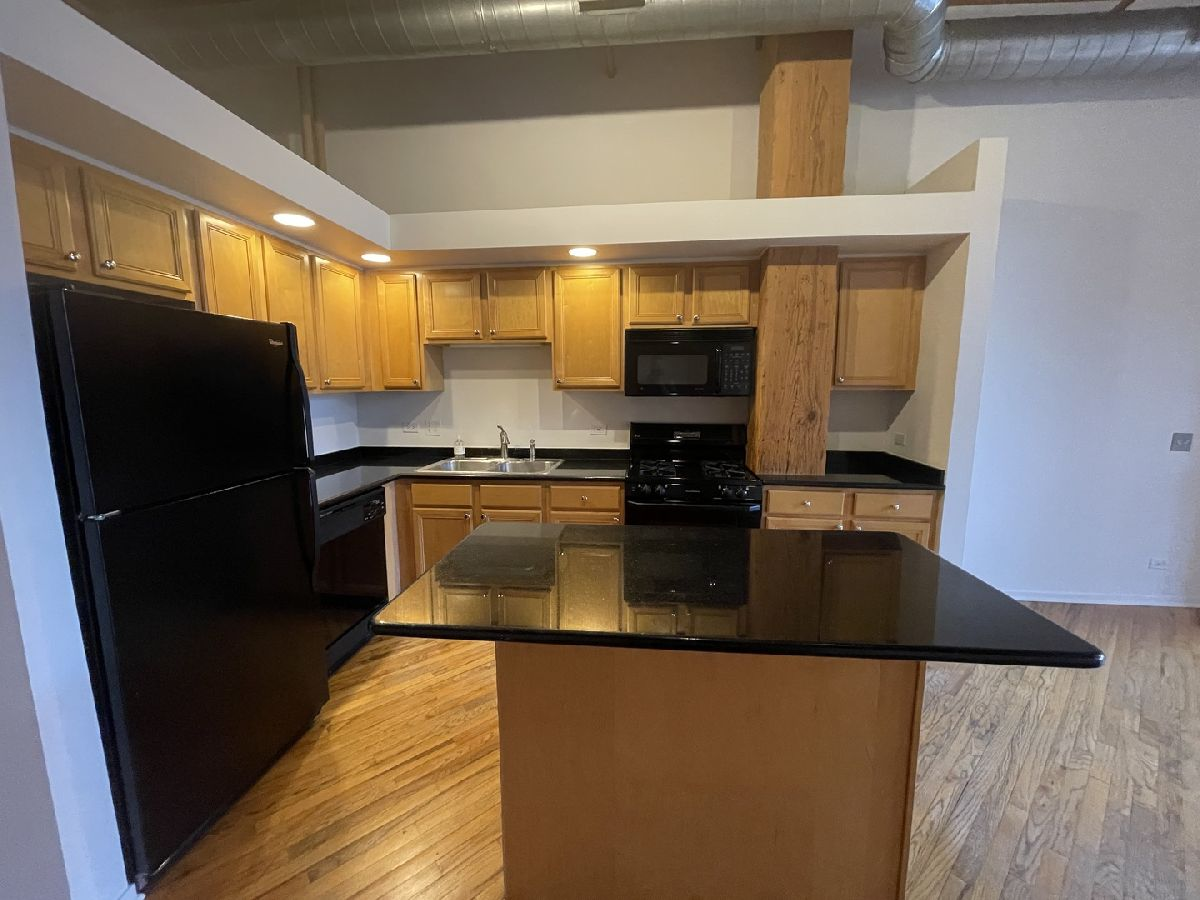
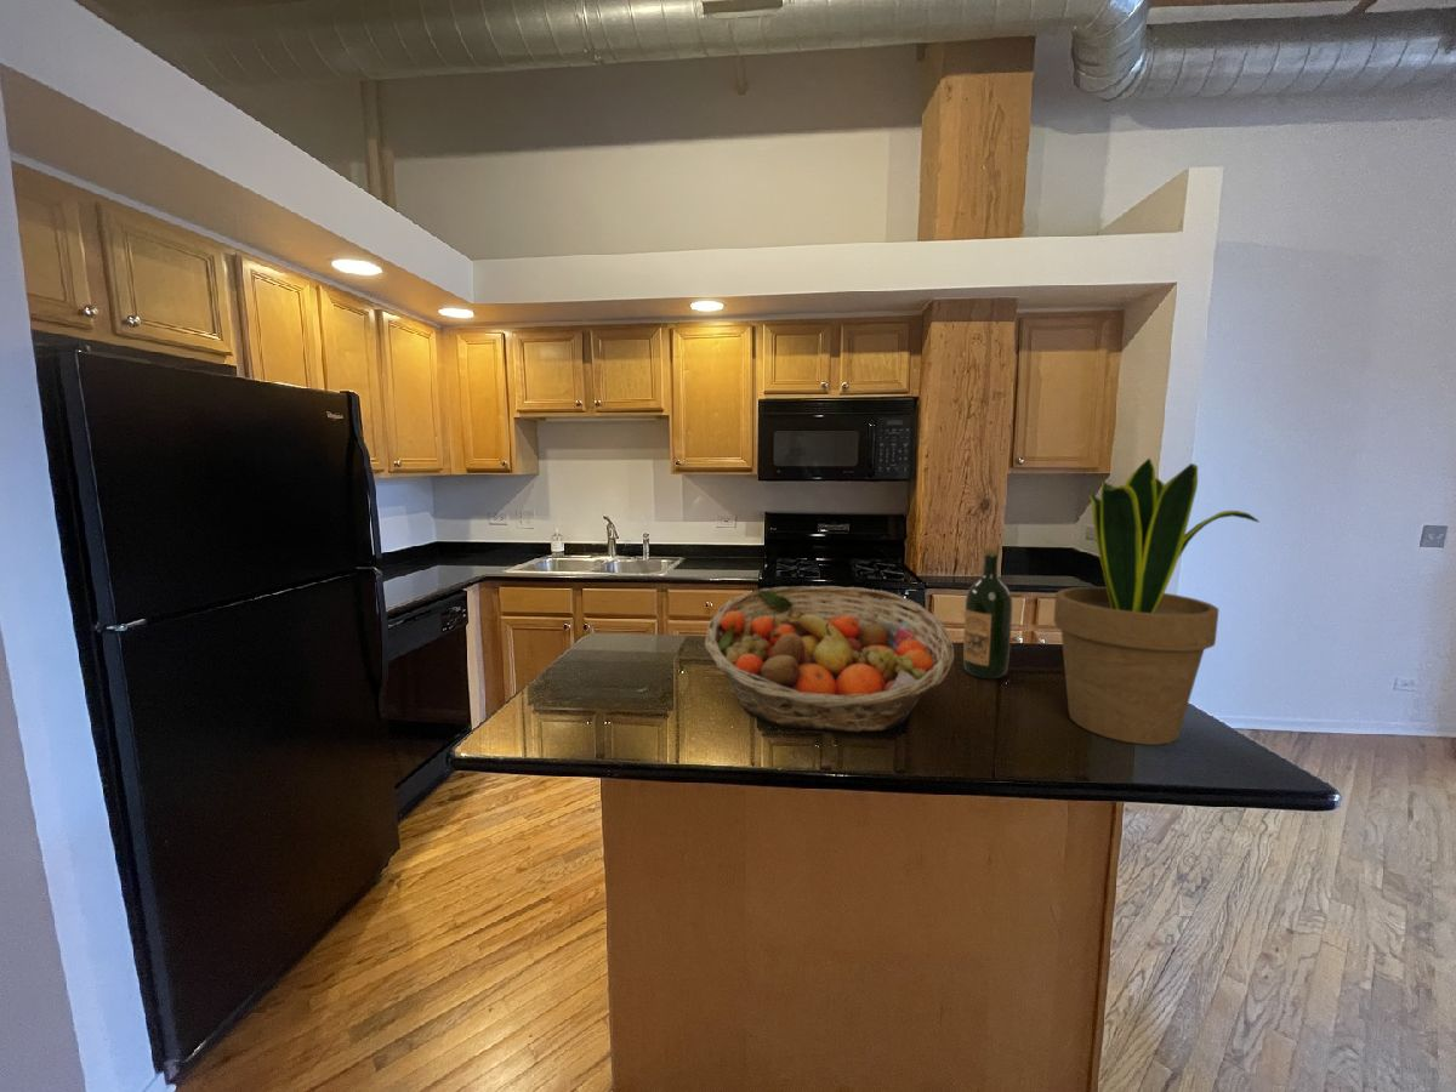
+ potted plant [1052,456,1261,746]
+ wine bottle [962,547,1013,679]
+ fruit basket [704,585,955,733]
